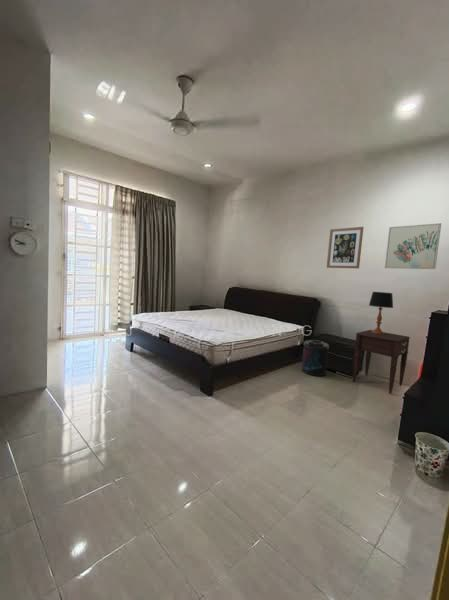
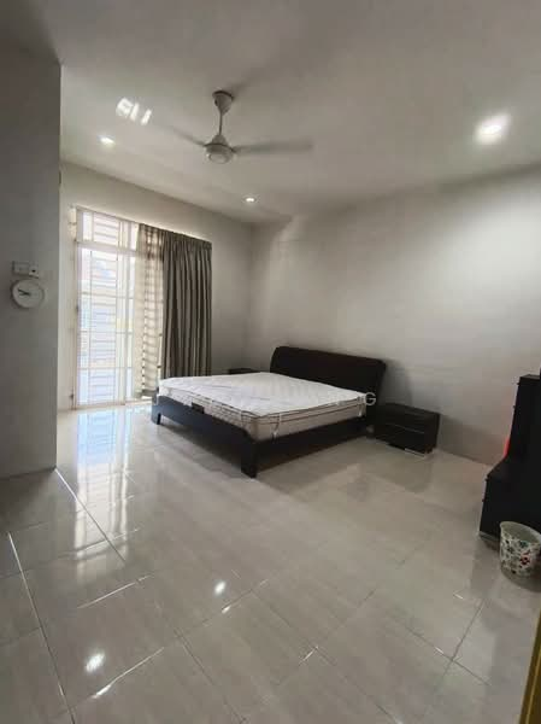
- table lamp [368,291,394,335]
- supplement container [301,339,330,377]
- nightstand [352,329,411,395]
- wall art [384,222,442,270]
- wall art [326,226,364,269]
